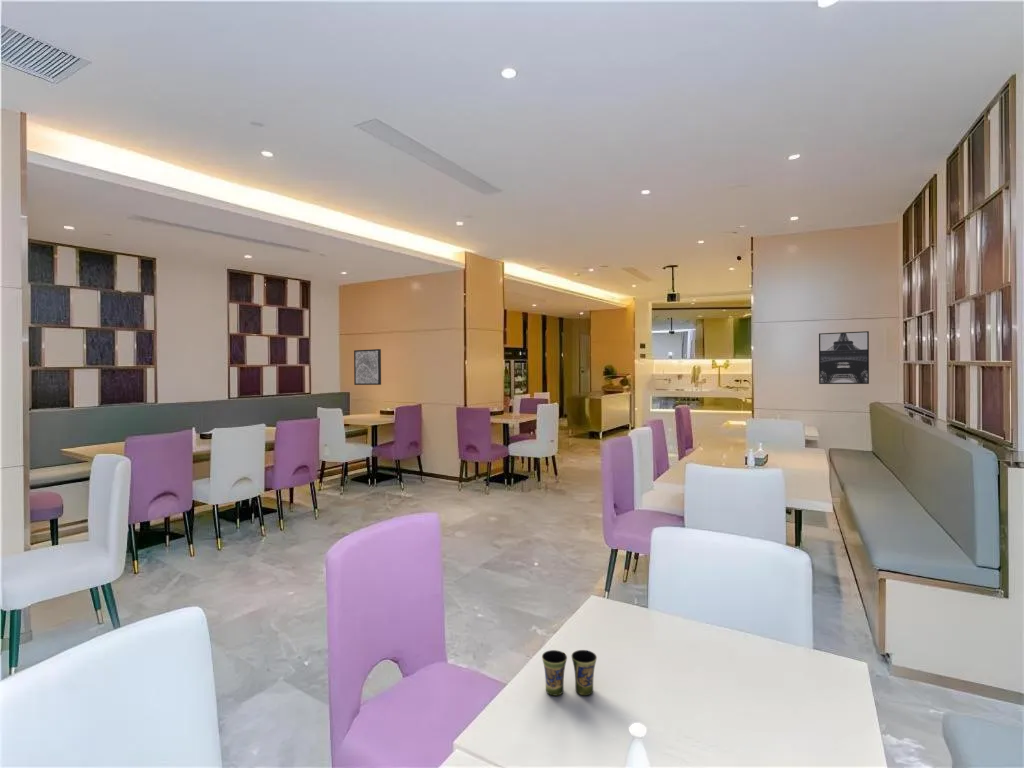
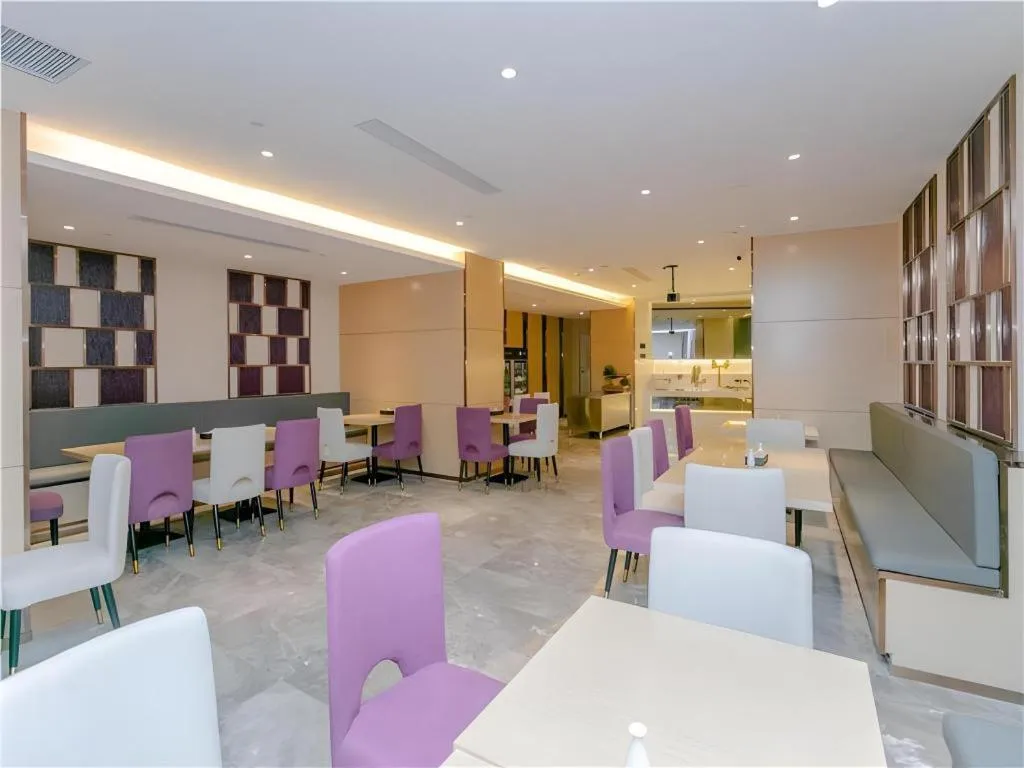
- wall art [353,348,382,386]
- cup [541,649,598,697]
- wall art [818,330,870,385]
